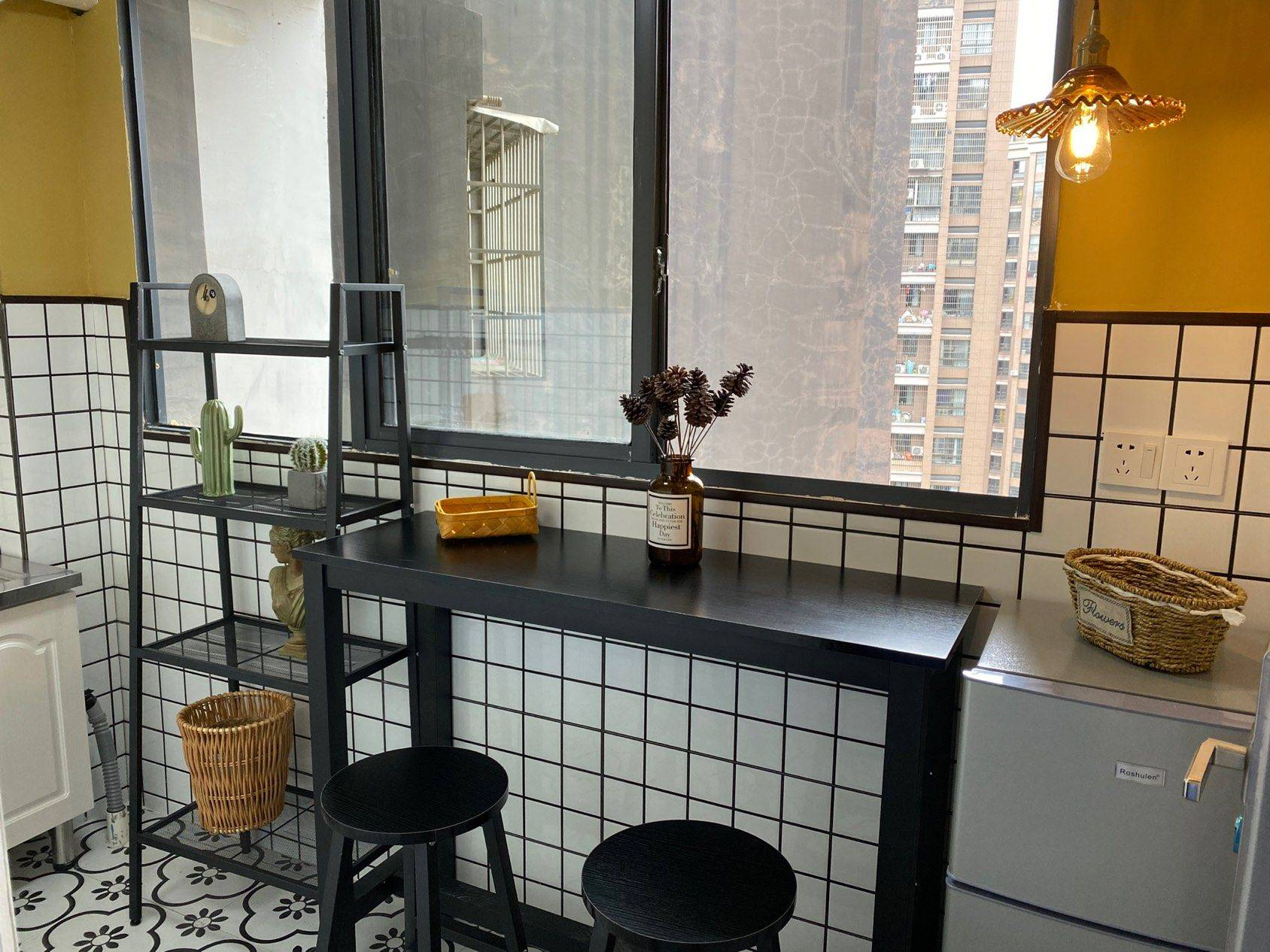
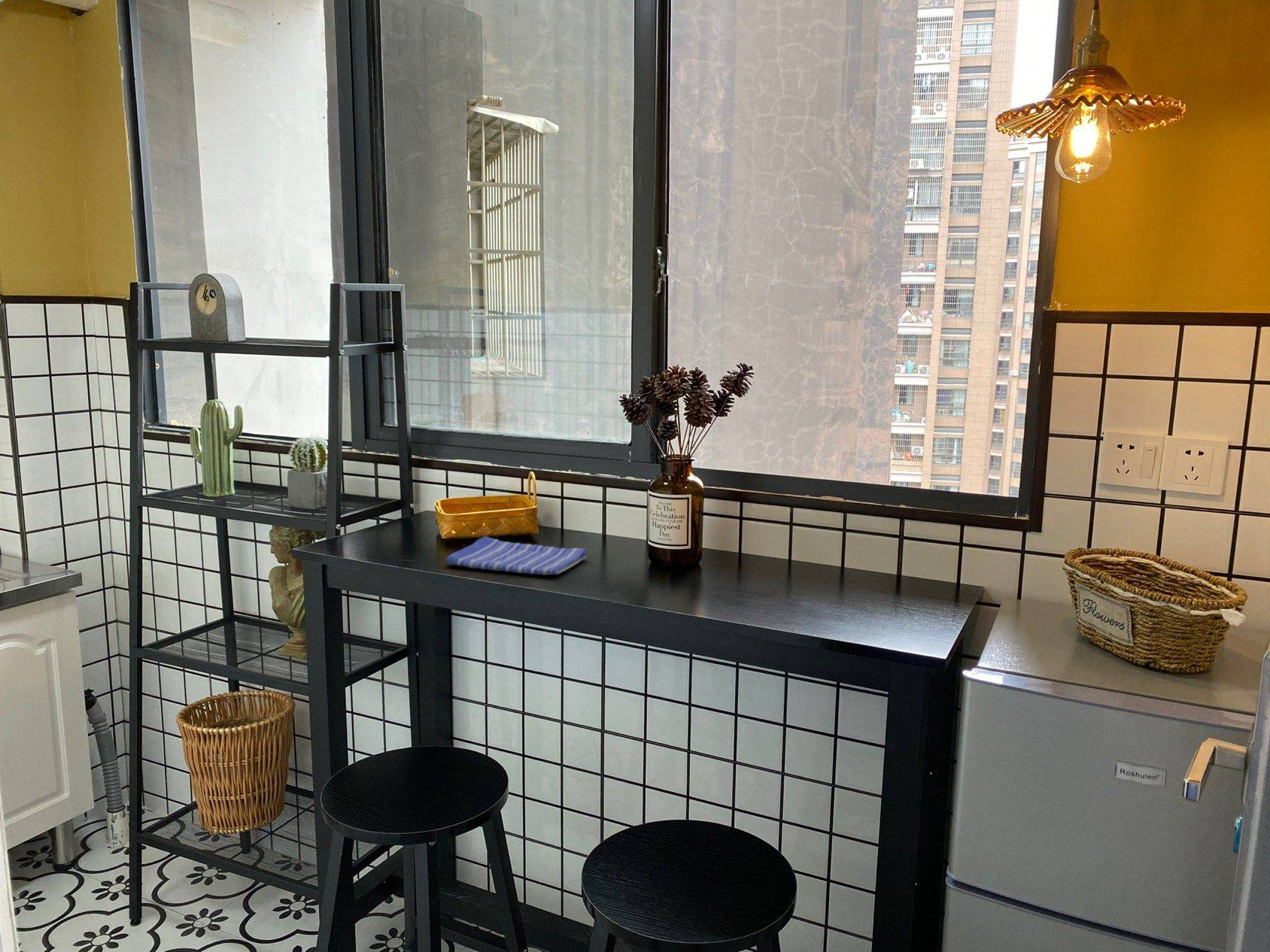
+ dish towel [445,535,587,575]
